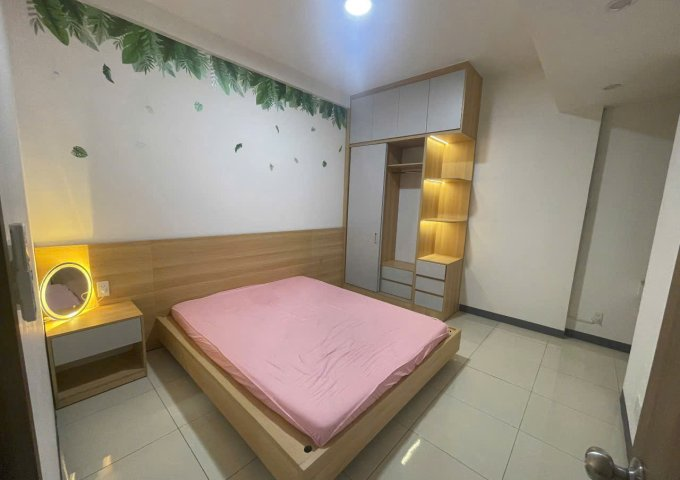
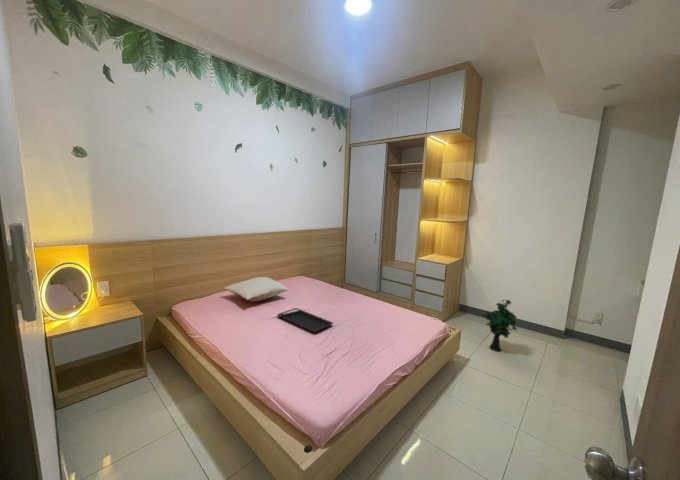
+ serving tray [276,307,334,333]
+ decorative plant [482,299,518,352]
+ pillow [223,276,289,302]
